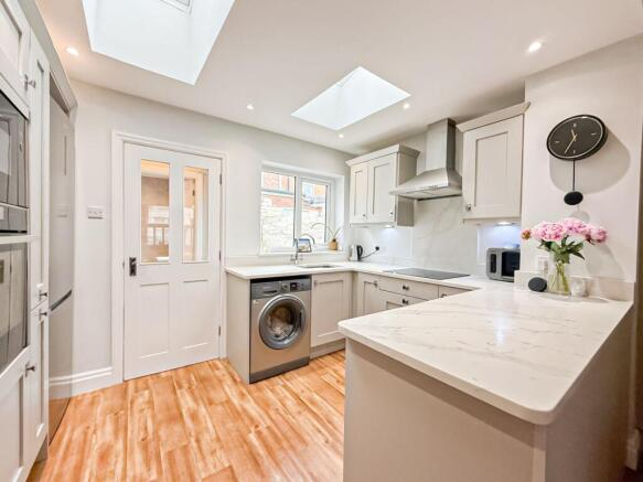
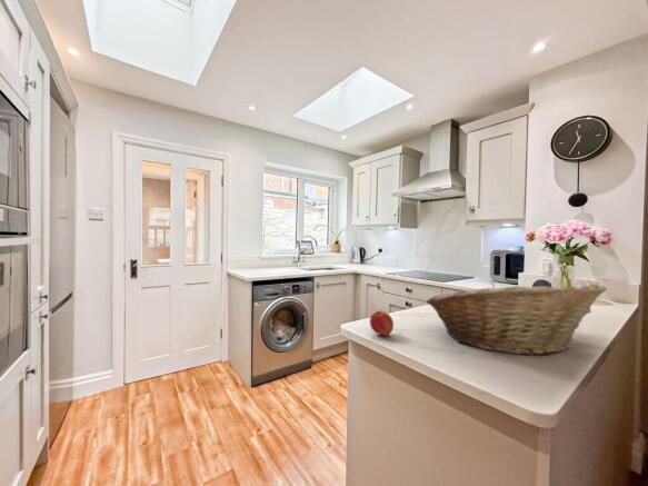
+ fruit basket [426,280,608,356]
+ peach [369,310,395,337]
